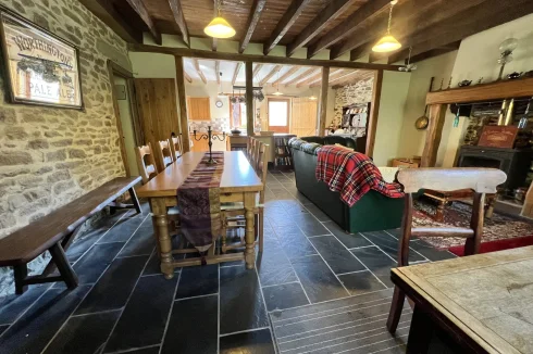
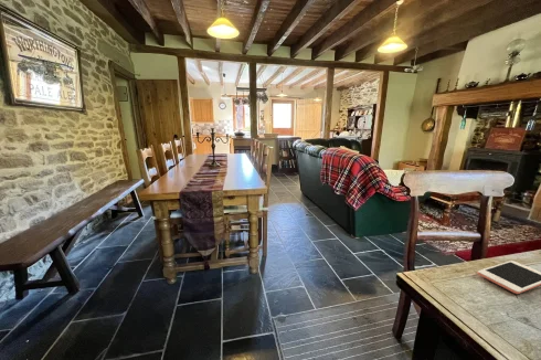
+ cell phone [477,260,541,295]
